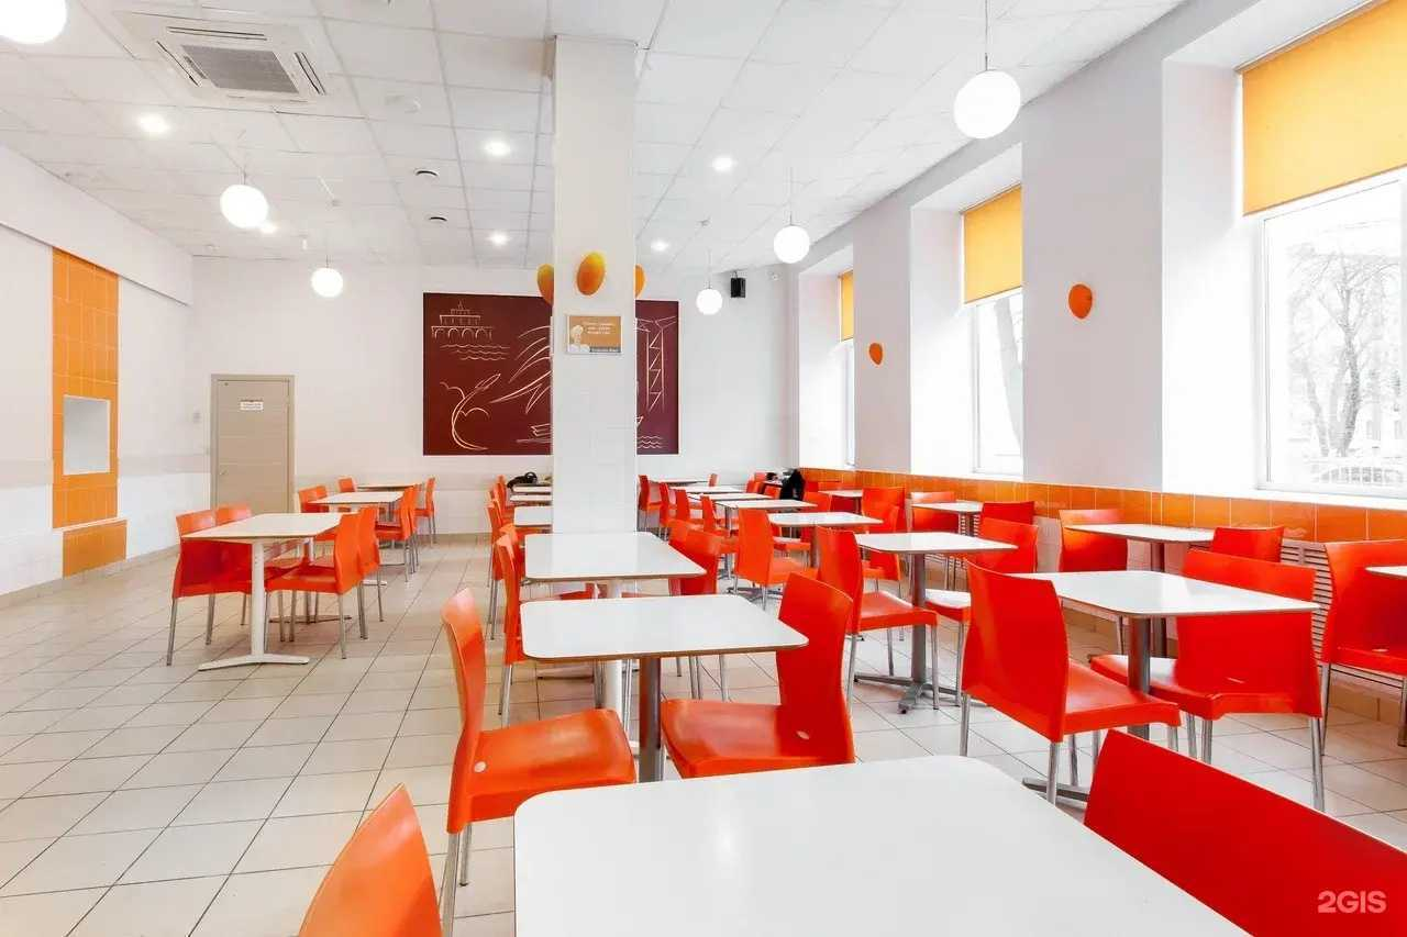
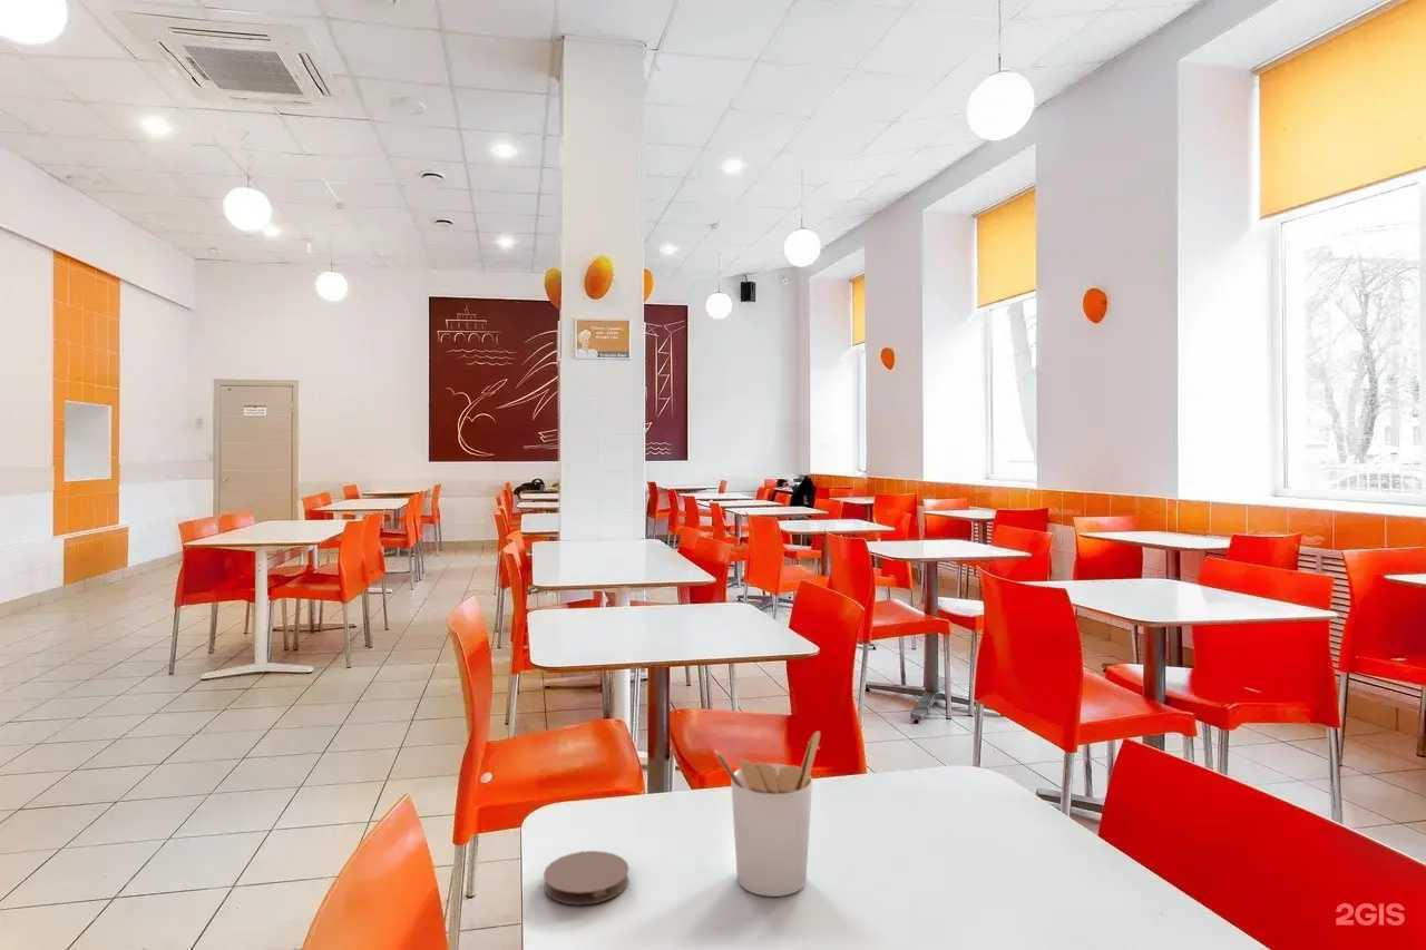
+ utensil holder [713,731,821,898]
+ coaster [543,850,631,905]
